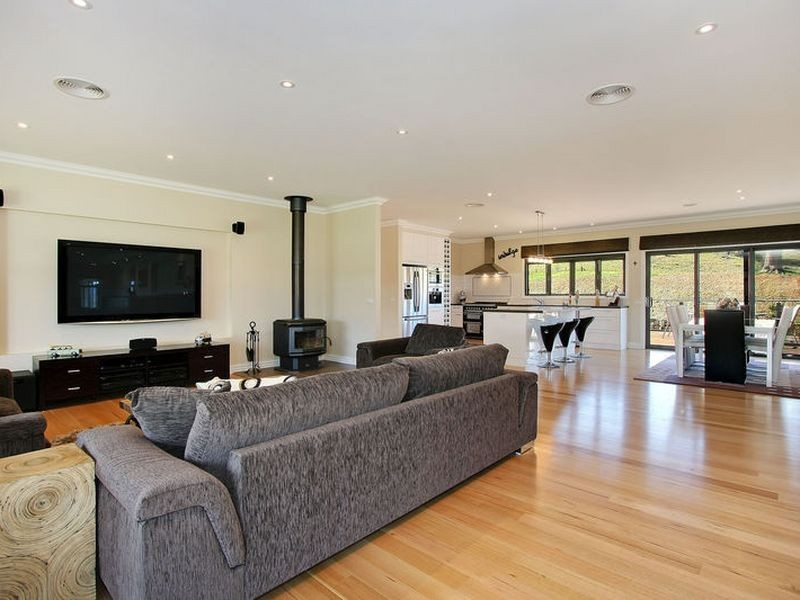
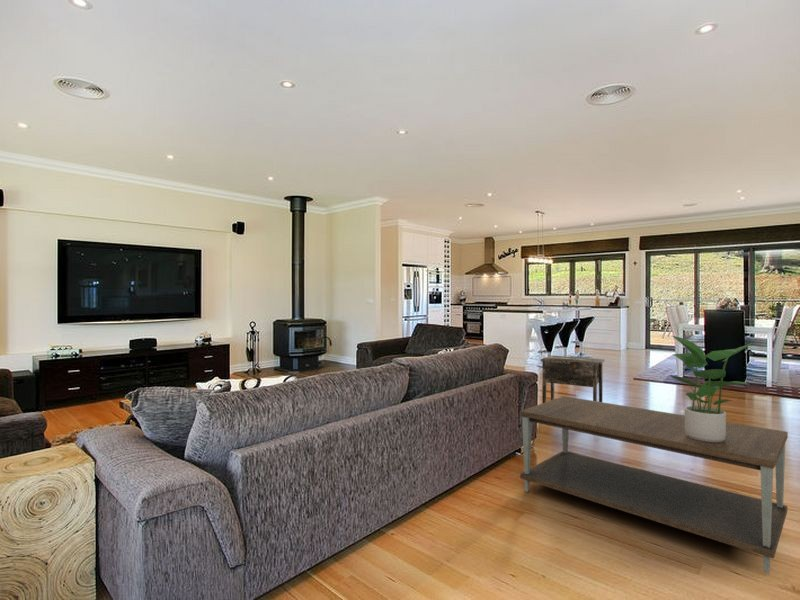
+ potted plant [669,335,753,442]
+ side table [540,354,605,403]
+ coffee table [519,395,789,575]
